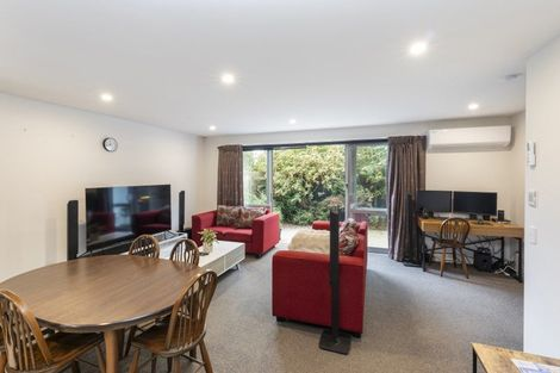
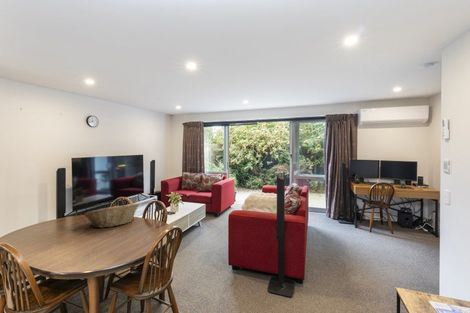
+ fruit basket [83,202,140,229]
